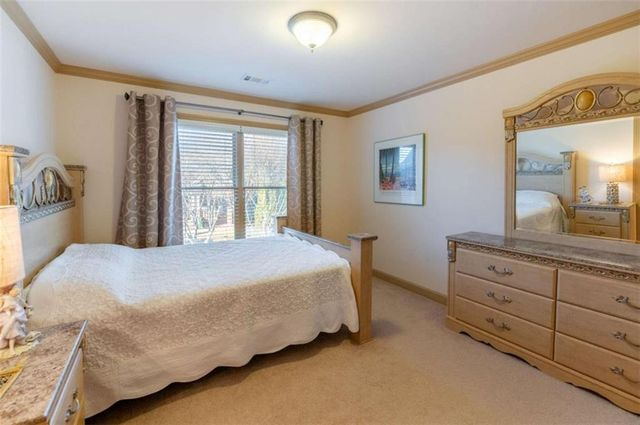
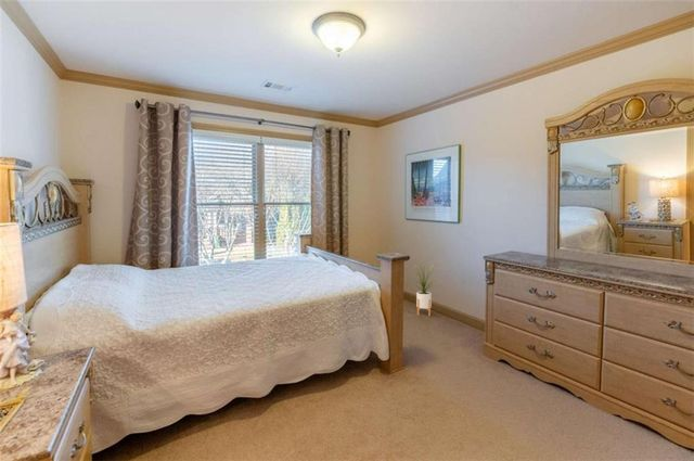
+ house plant [410,260,439,317]
